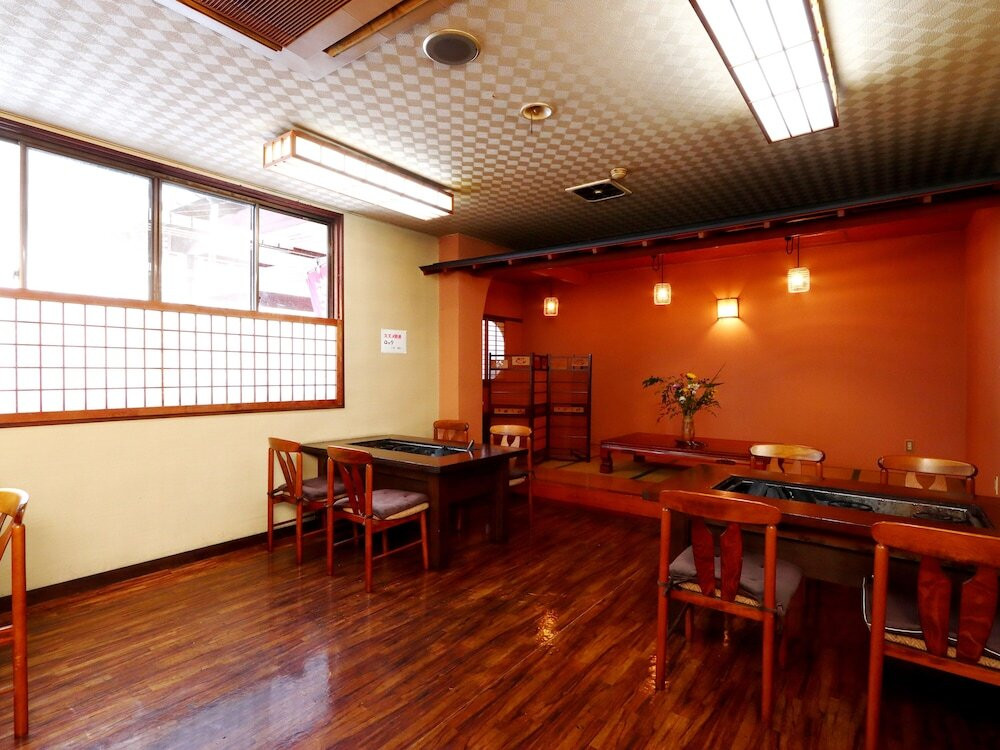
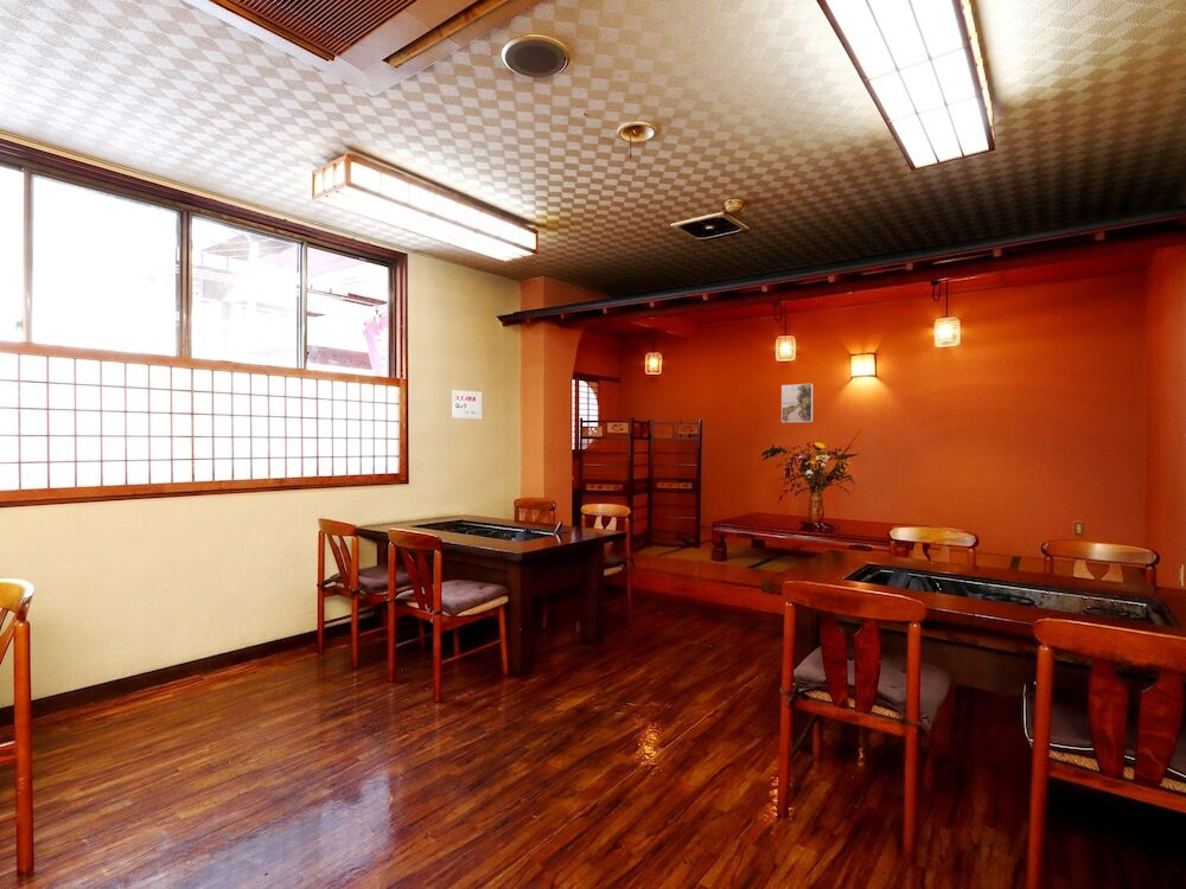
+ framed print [780,383,814,423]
